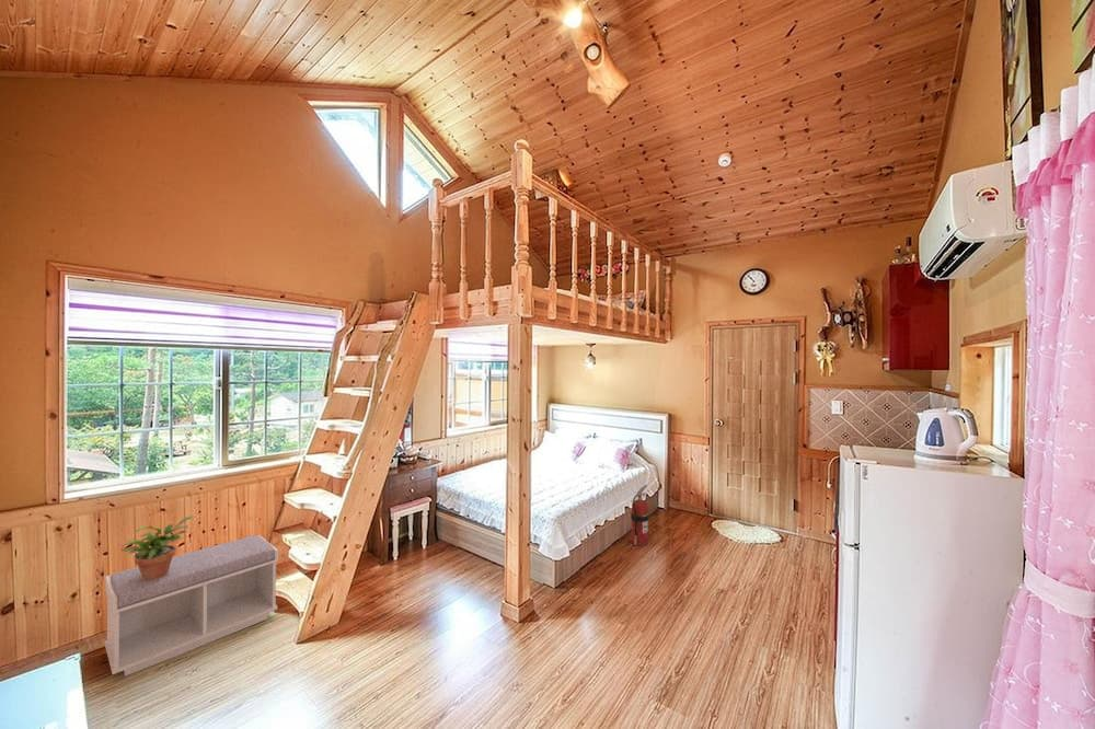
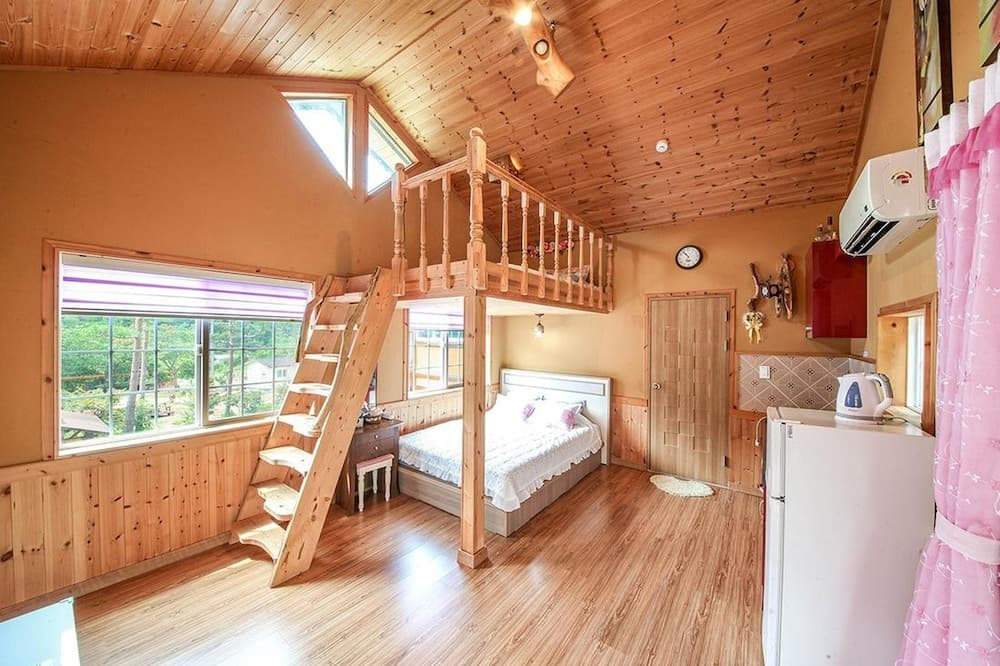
- bench [104,534,279,676]
- fire extinguisher [630,484,649,546]
- potted plant [122,514,196,580]
